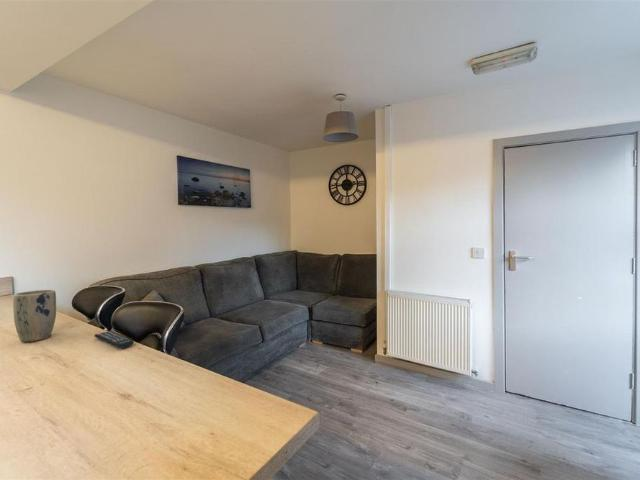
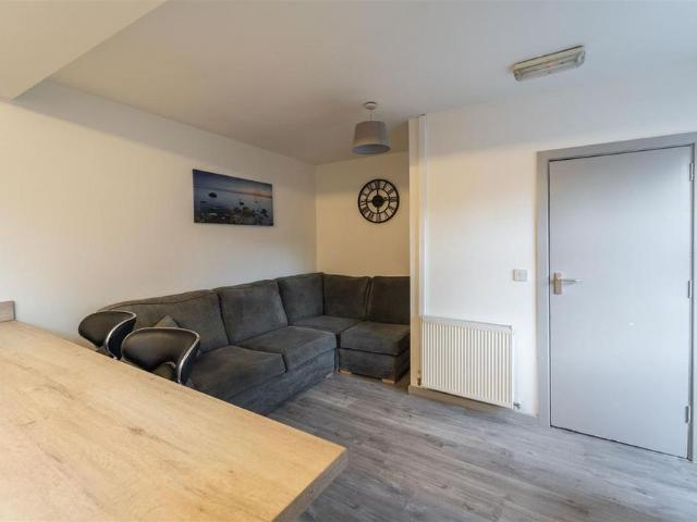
- remote control [93,330,135,350]
- plant pot [12,289,57,343]
